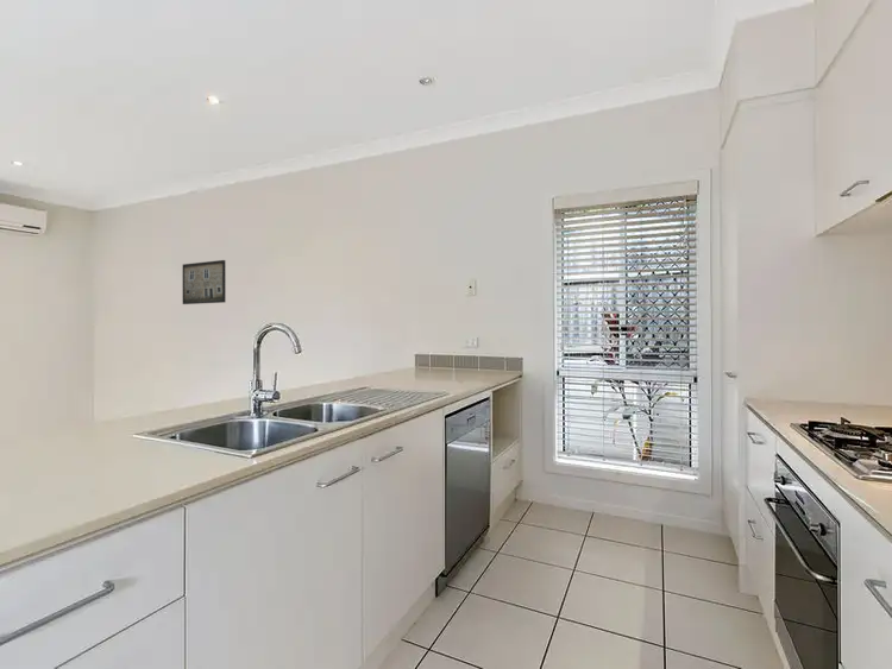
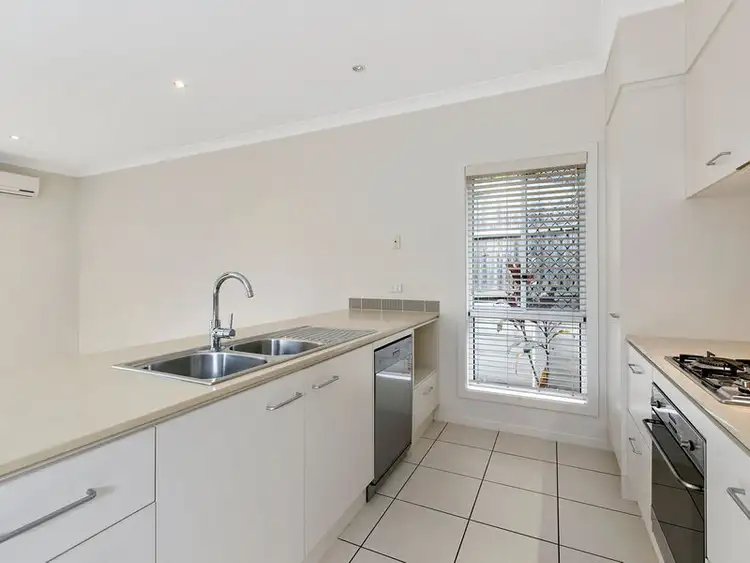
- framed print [182,259,227,305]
